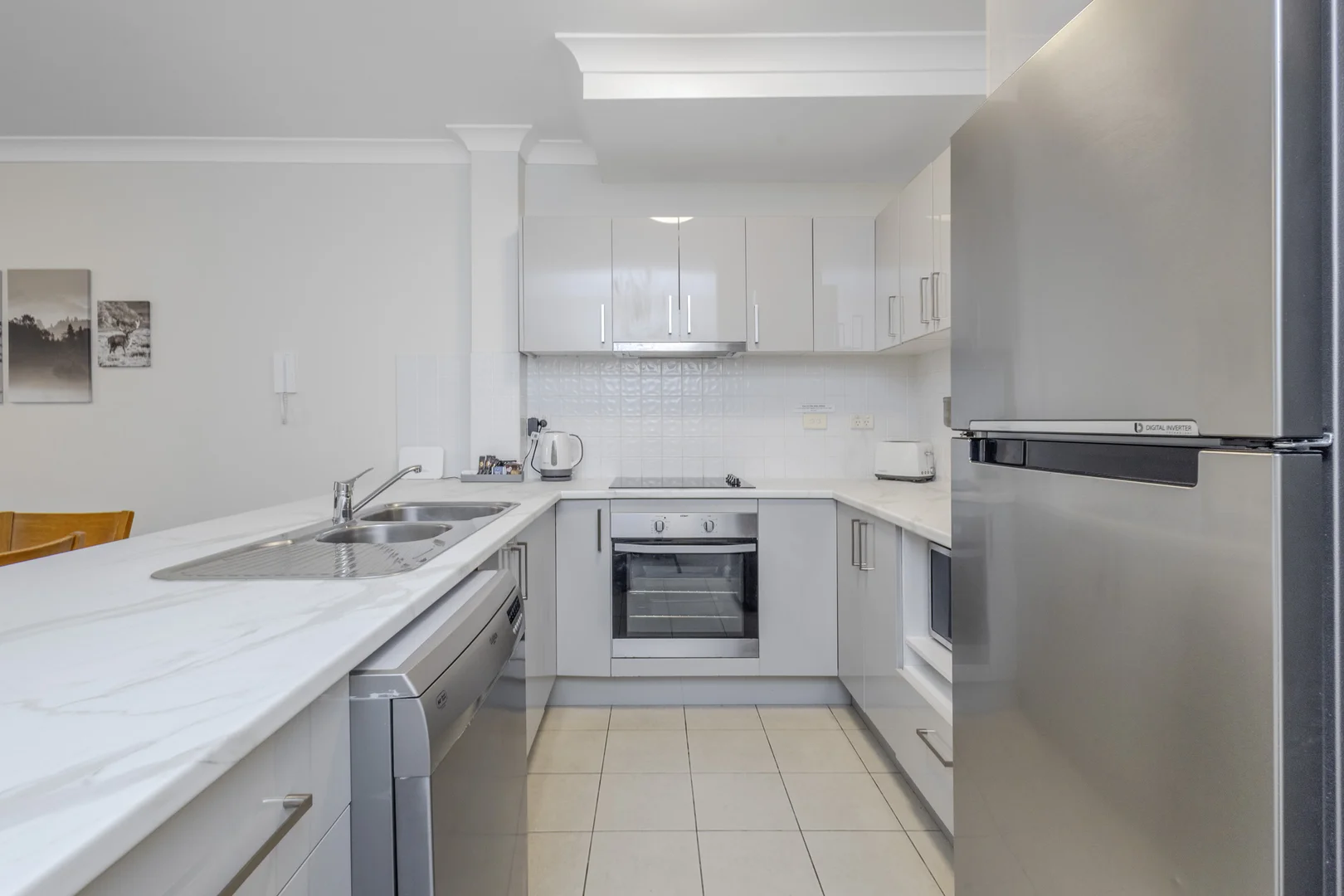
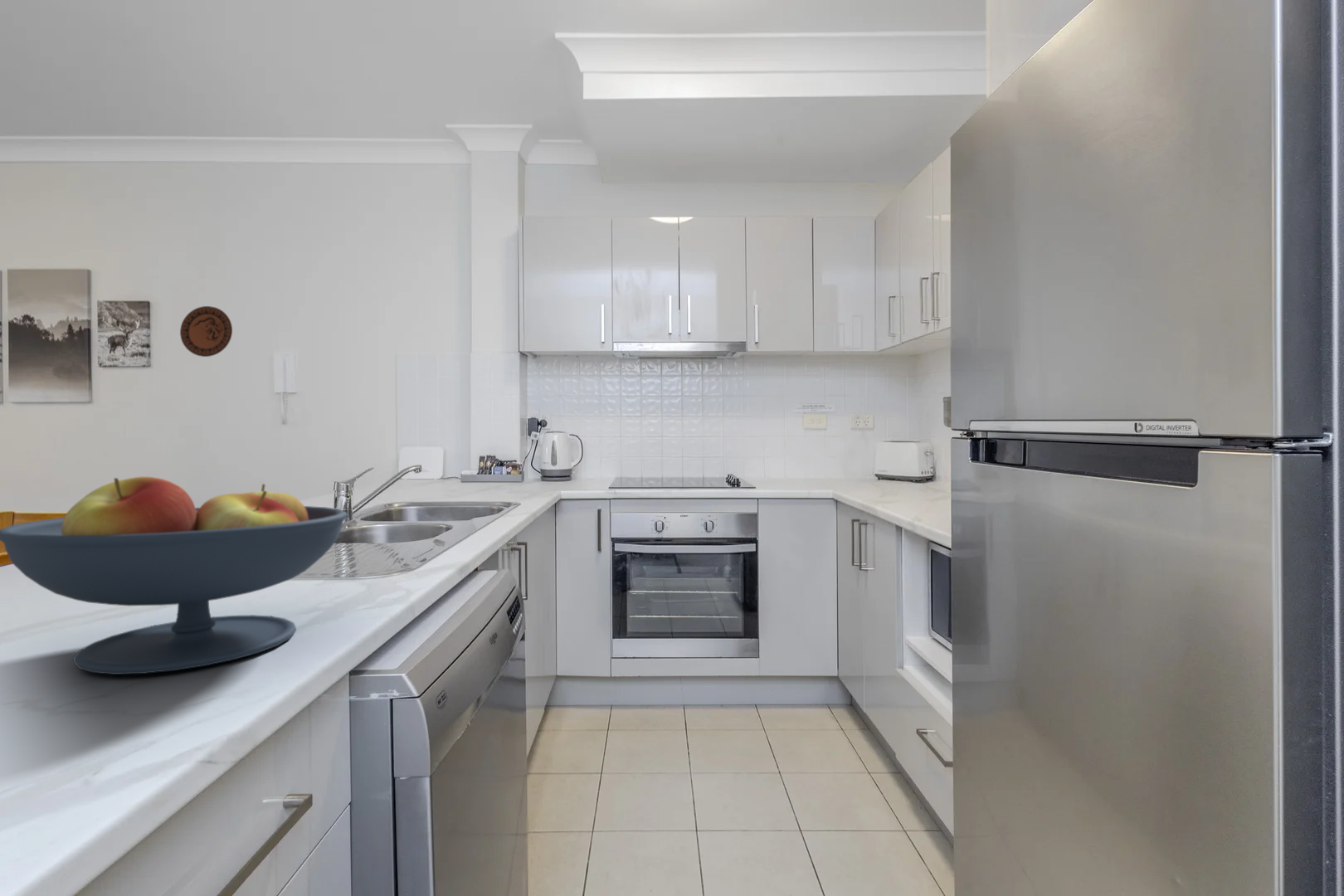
+ fruit bowl [0,475,348,675]
+ decorative plate [179,305,233,358]
